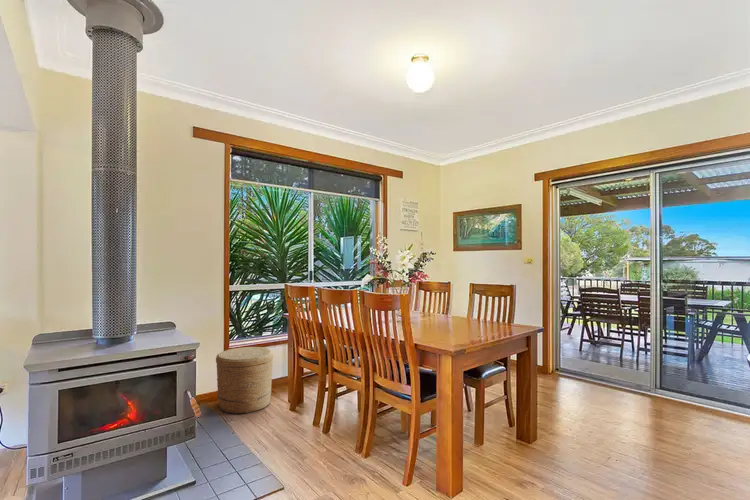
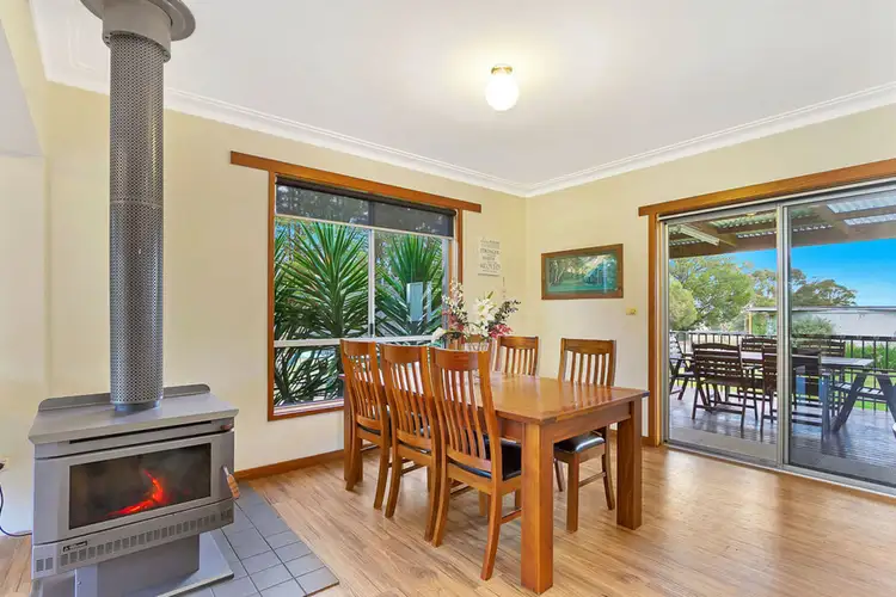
- woven basket [215,346,274,415]
